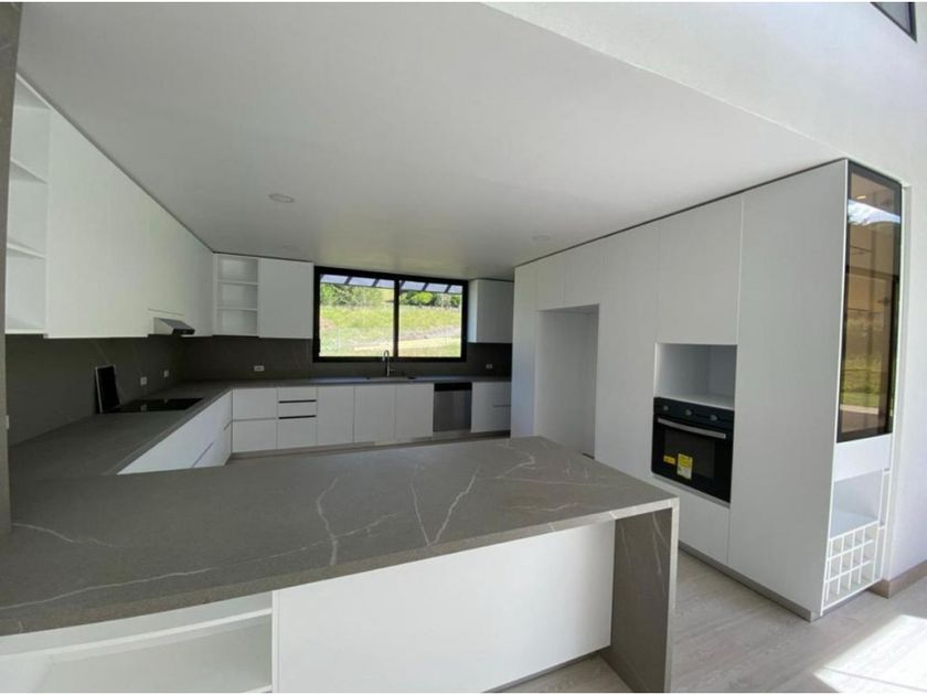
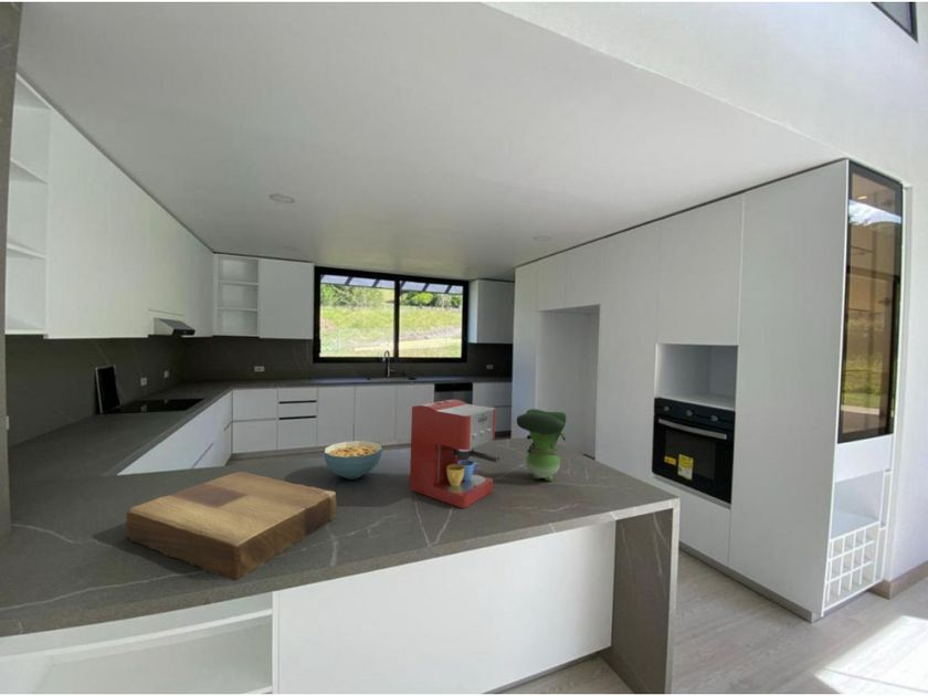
+ coffee maker [409,399,500,509]
+ cutting board [125,471,337,581]
+ cereal bowl [324,440,383,479]
+ toy figurine [516,408,567,482]
